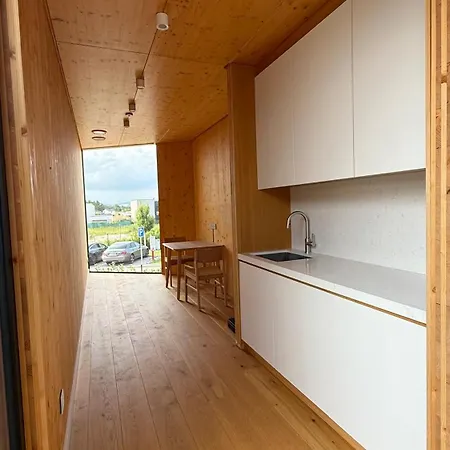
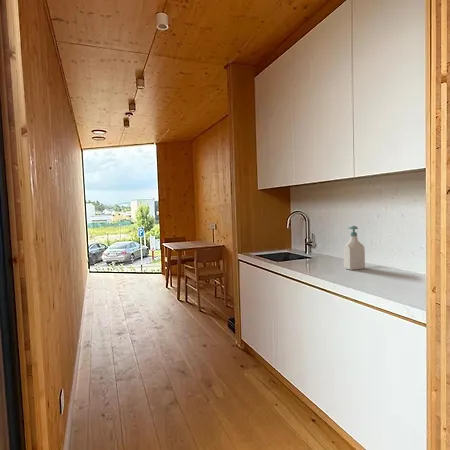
+ soap bottle [343,225,366,271]
